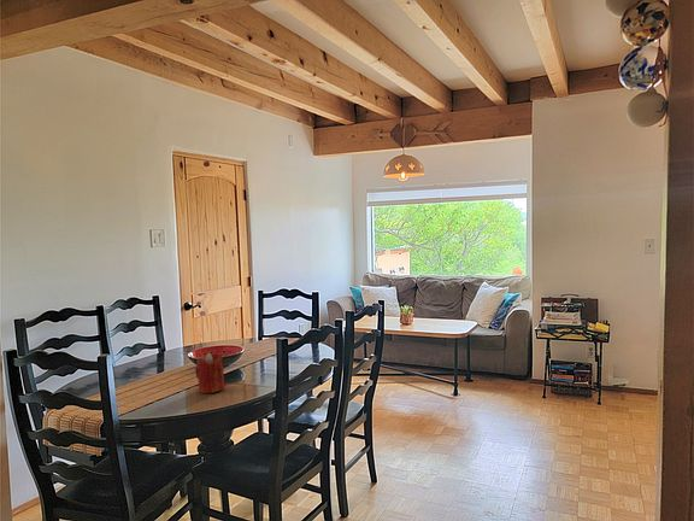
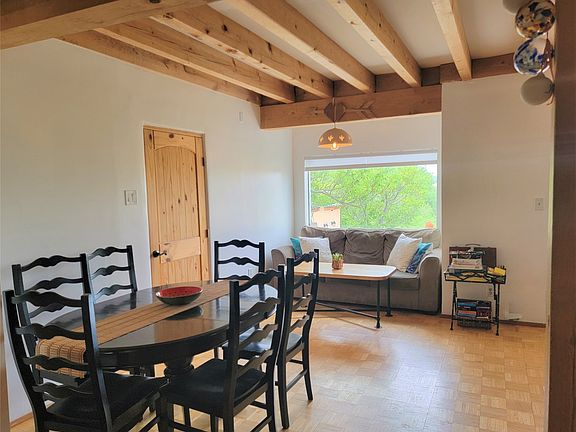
- candle [194,352,227,394]
